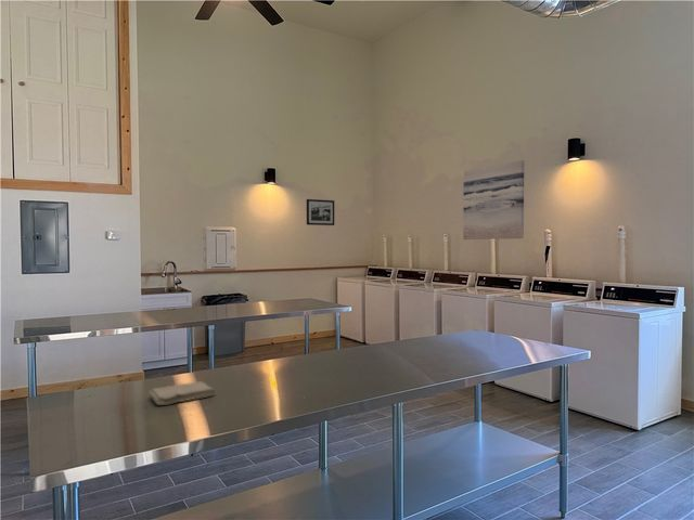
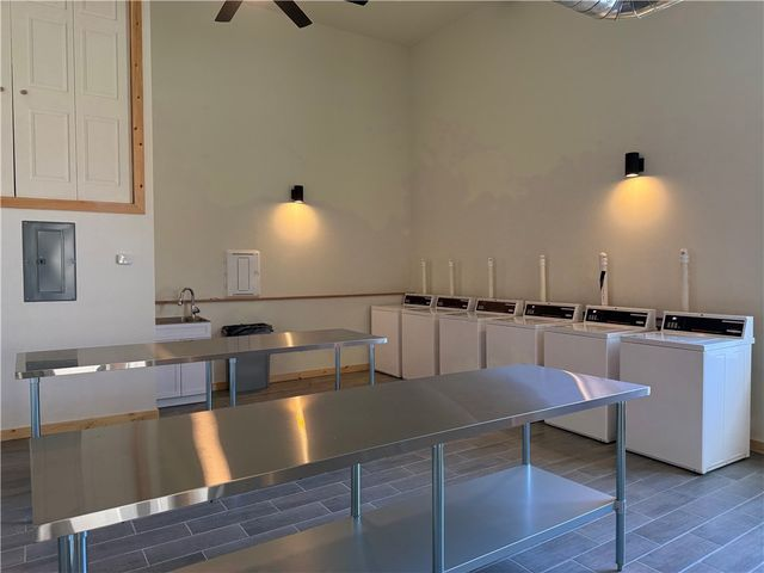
- washcloth [147,380,216,406]
- wall art [462,159,525,240]
- picture frame [306,198,335,226]
